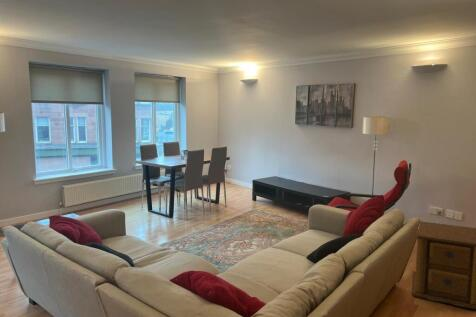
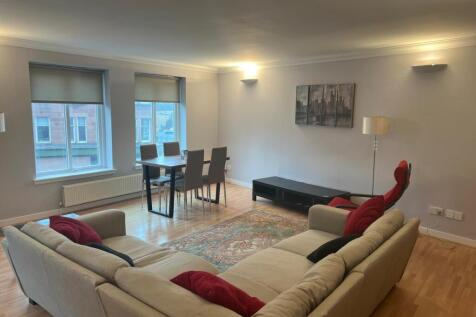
- side table [411,220,476,310]
